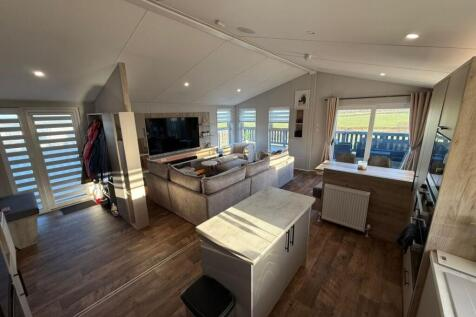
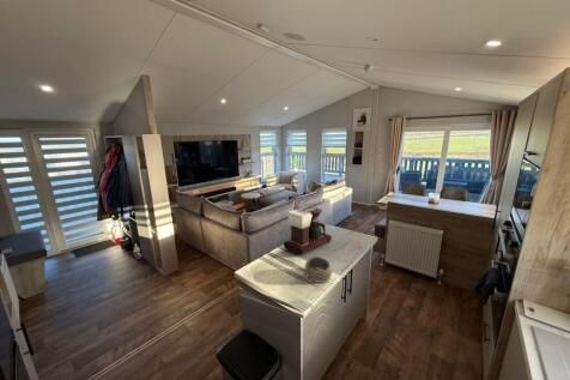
+ bowl [303,255,333,284]
+ coffee maker [283,206,333,257]
